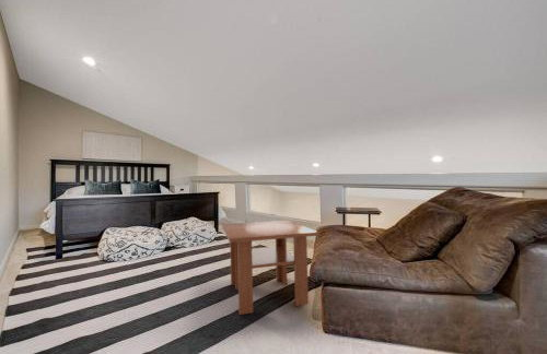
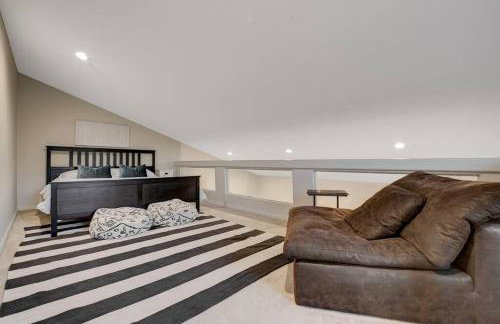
- coffee table [221,220,319,316]
